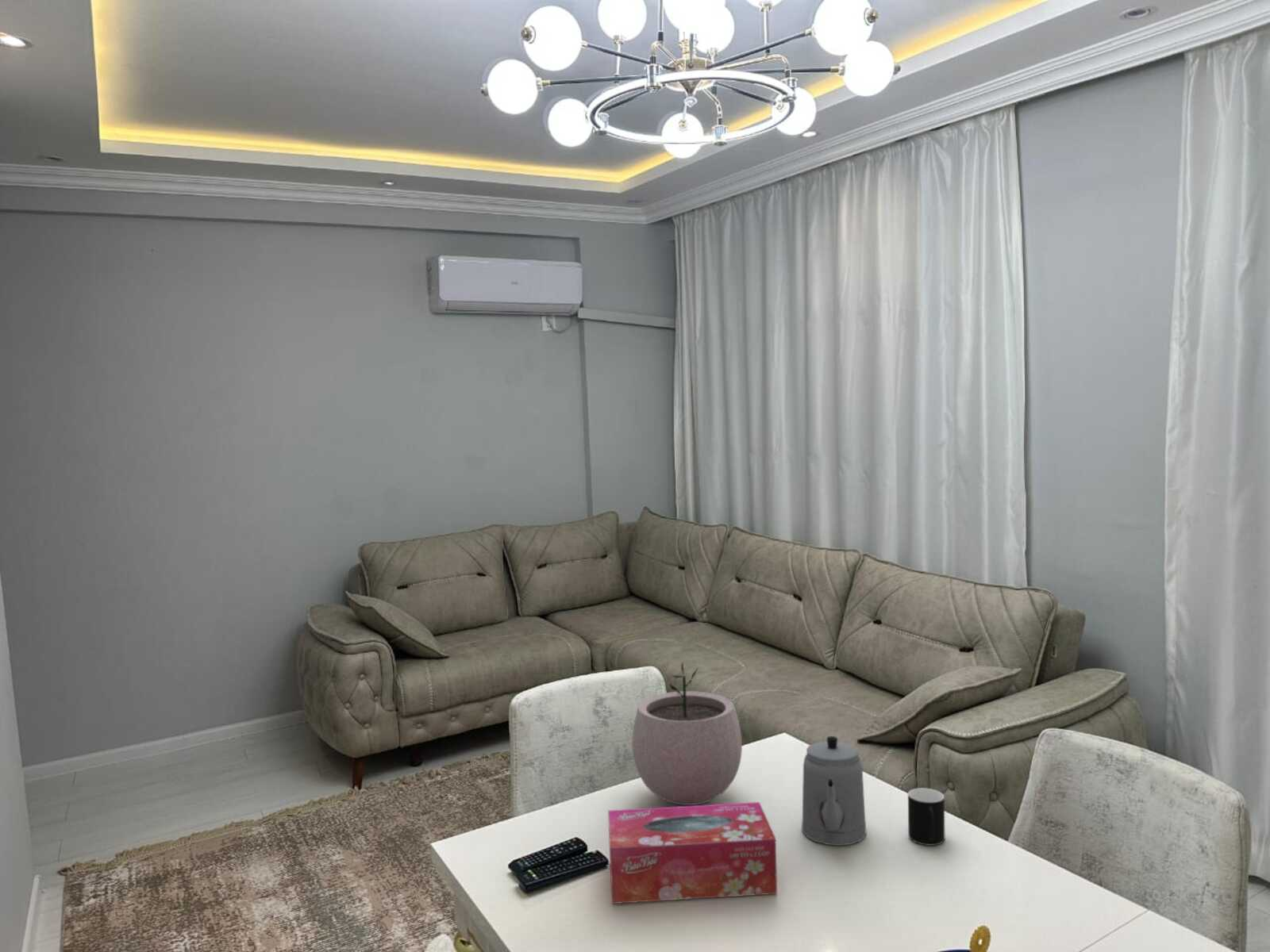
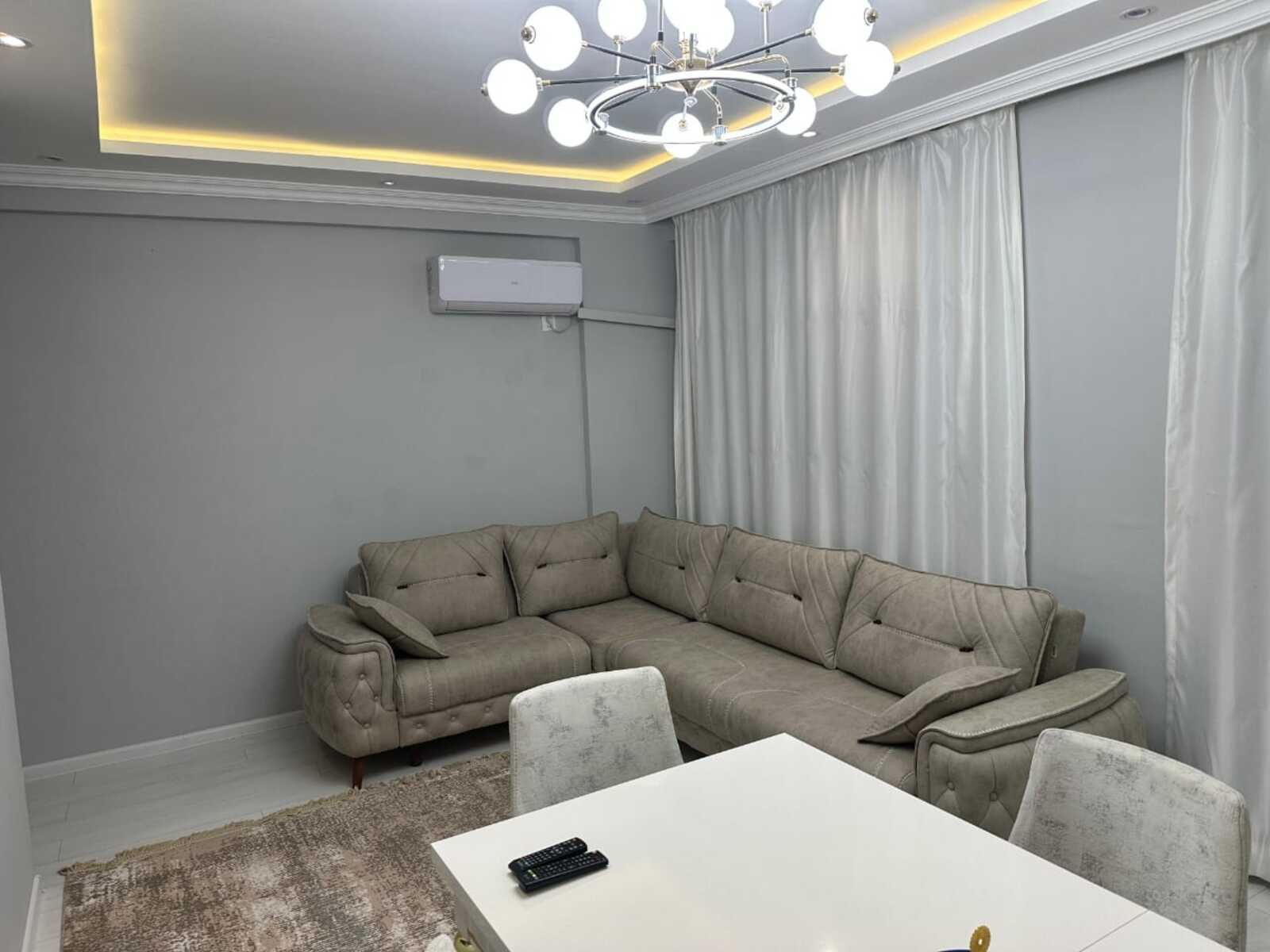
- plant pot [631,661,743,806]
- tissue box [607,801,778,904]
- teapot [801,735,867,846]
- cup [907,787,946,846]
